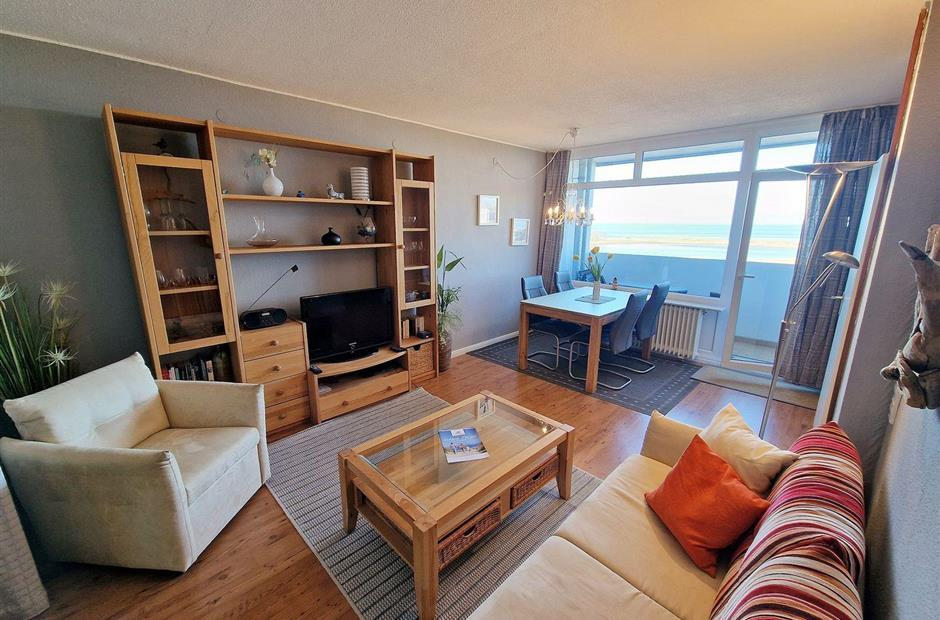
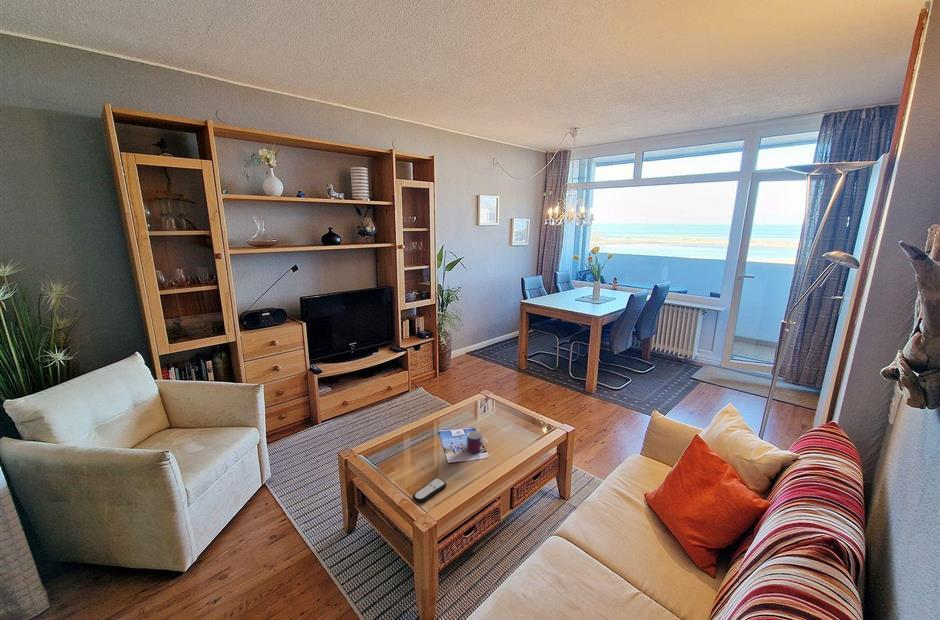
+ remote control [411,477,448,504]
+ mug [466,430,489,454]
